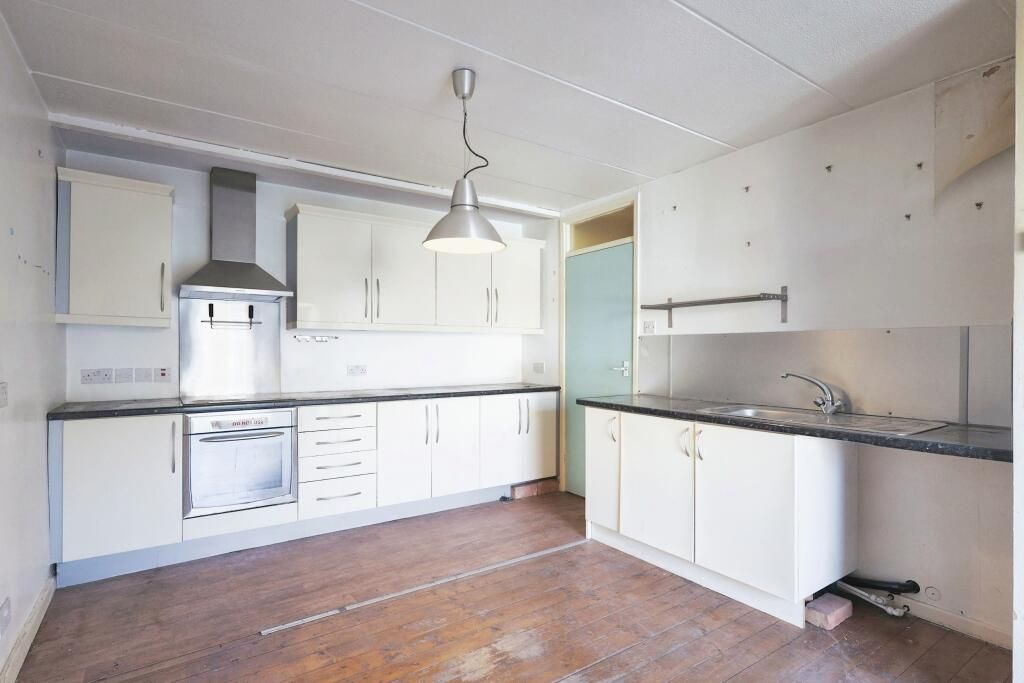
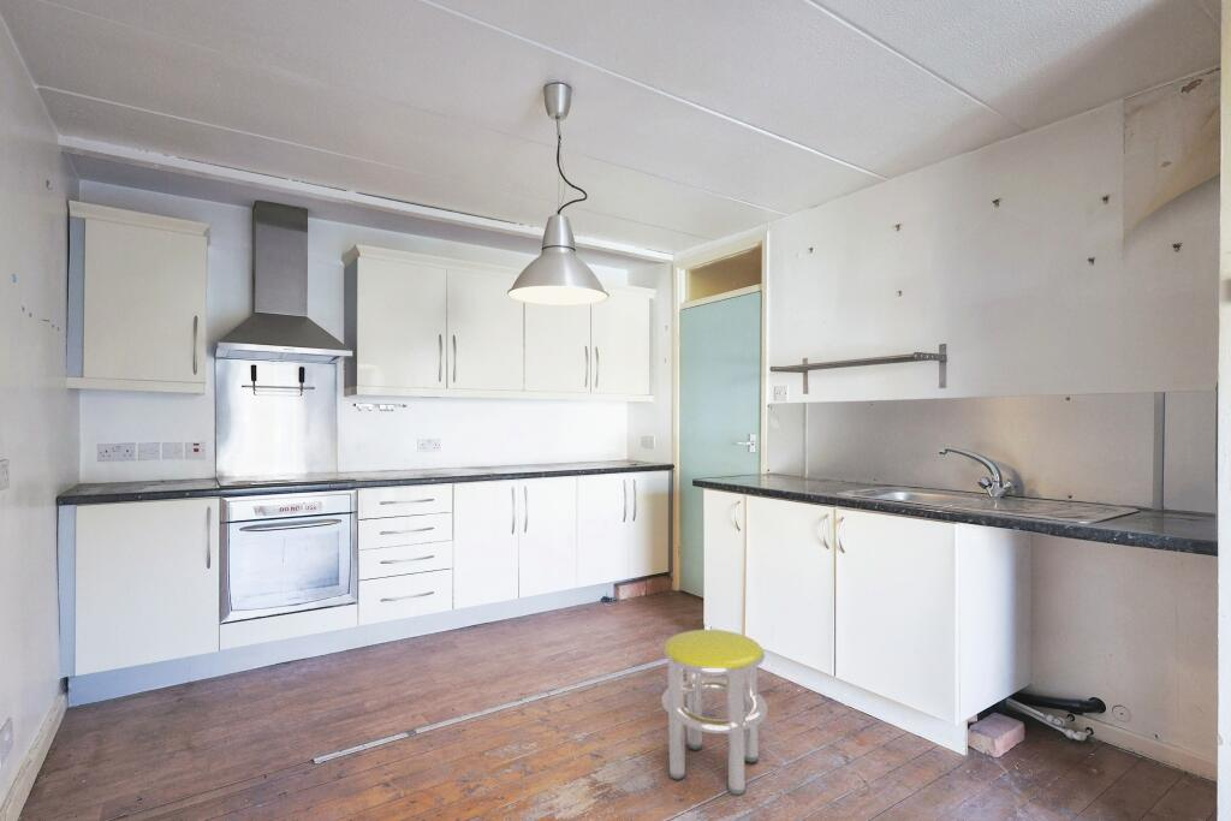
+ stool [660,629,769,797]
